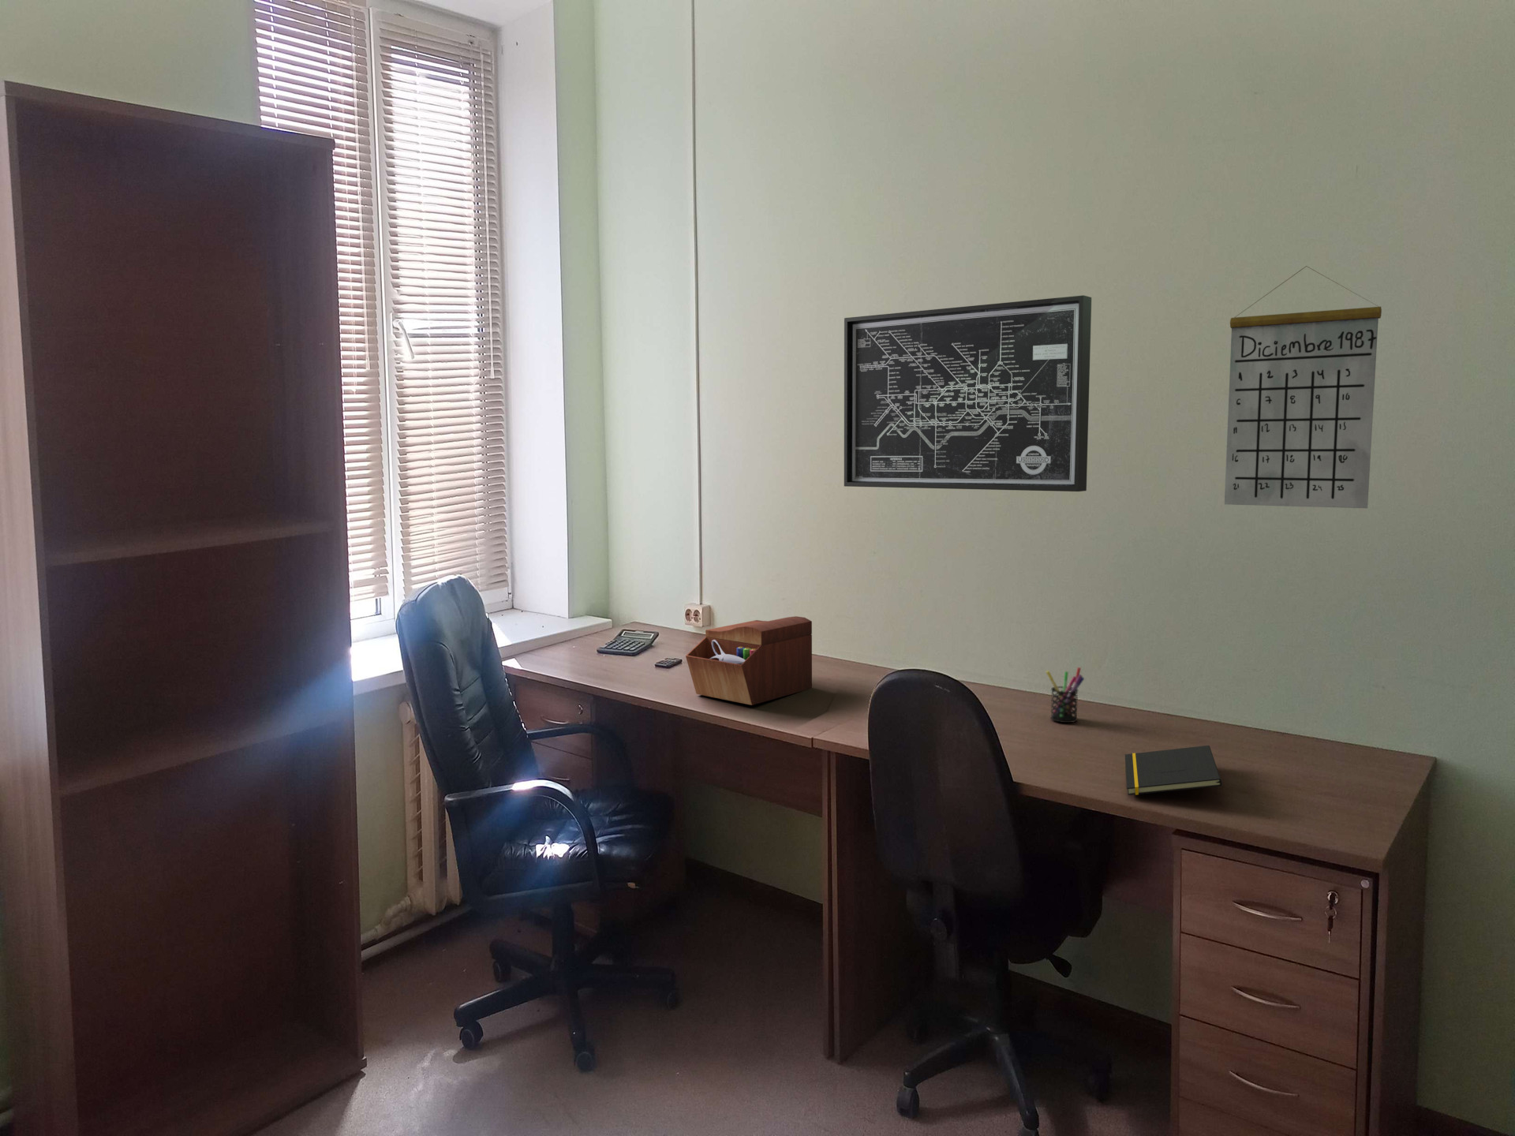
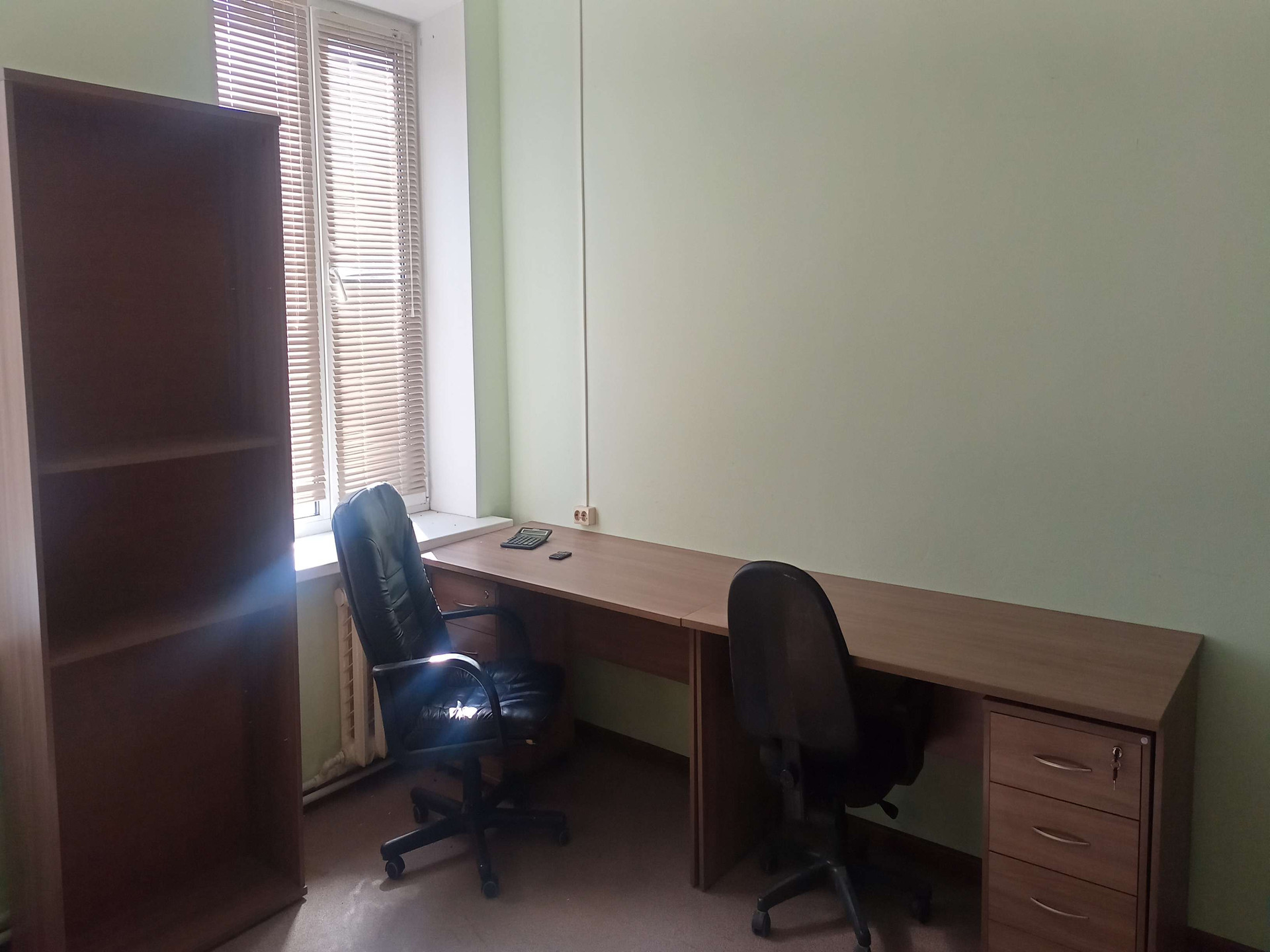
- calendar [1224,265,1383,508]
- sewing box [685,616,812,706]
- wall art [843,295,1092,493]
- notepad [1125,745,1223,796]
- pen holder [1045,667,1086,723]
